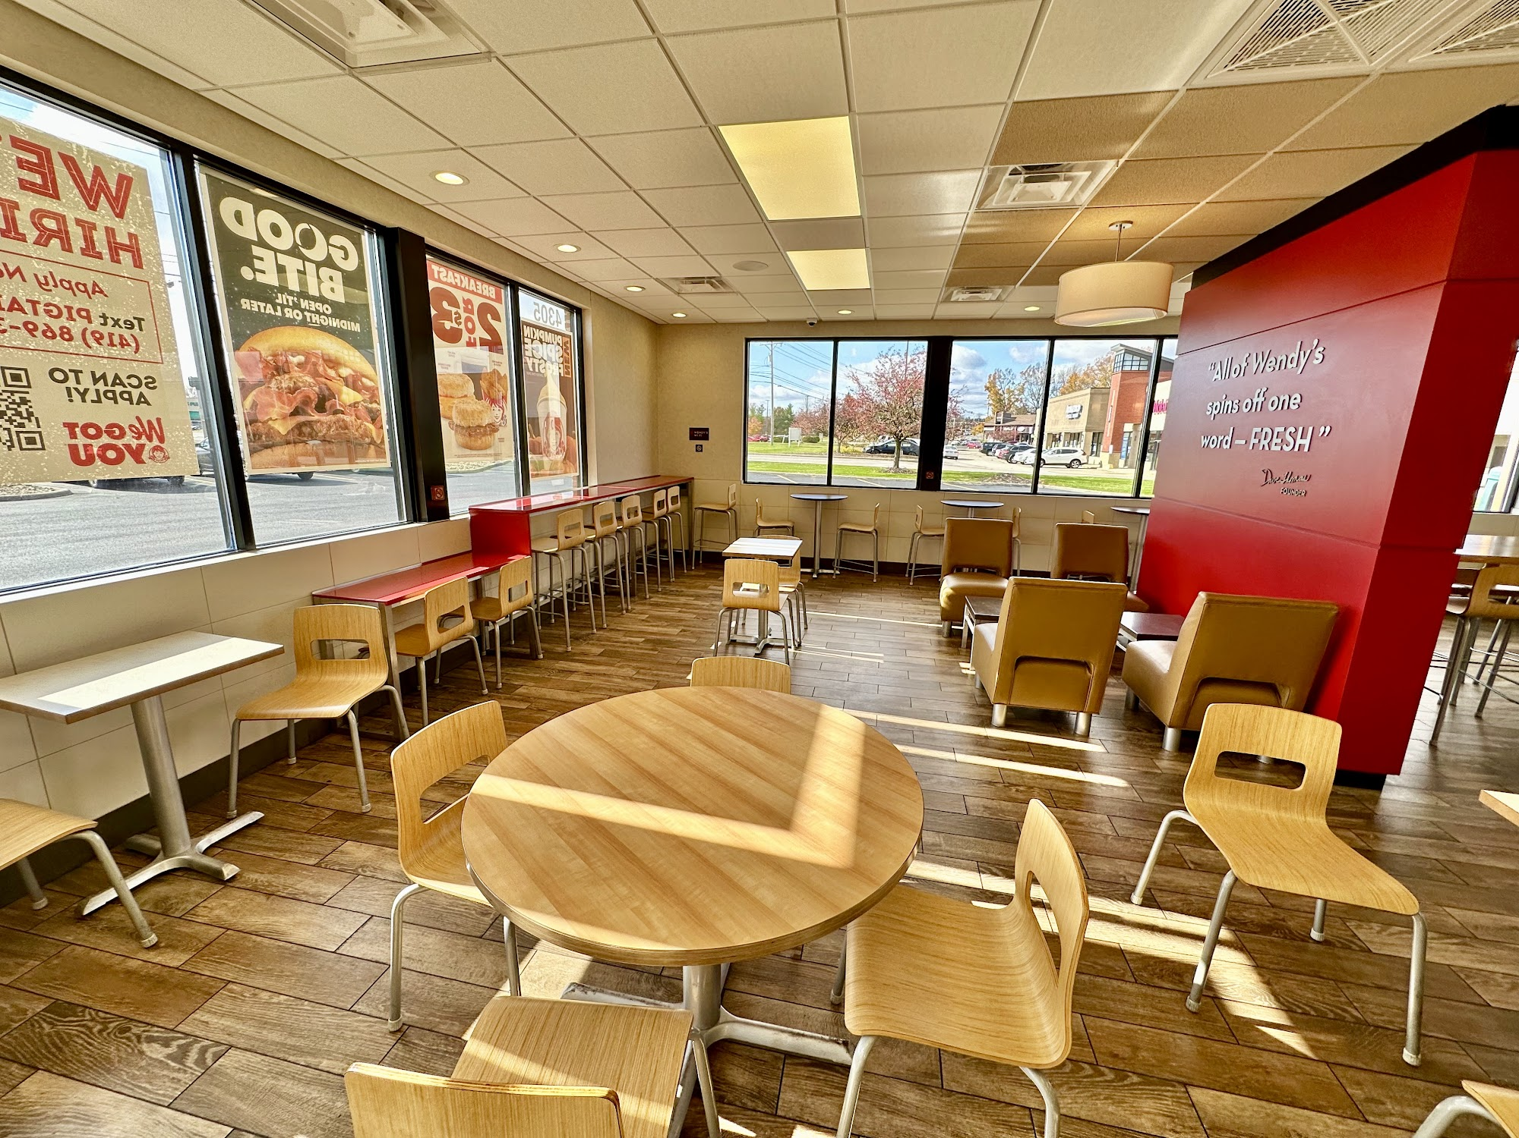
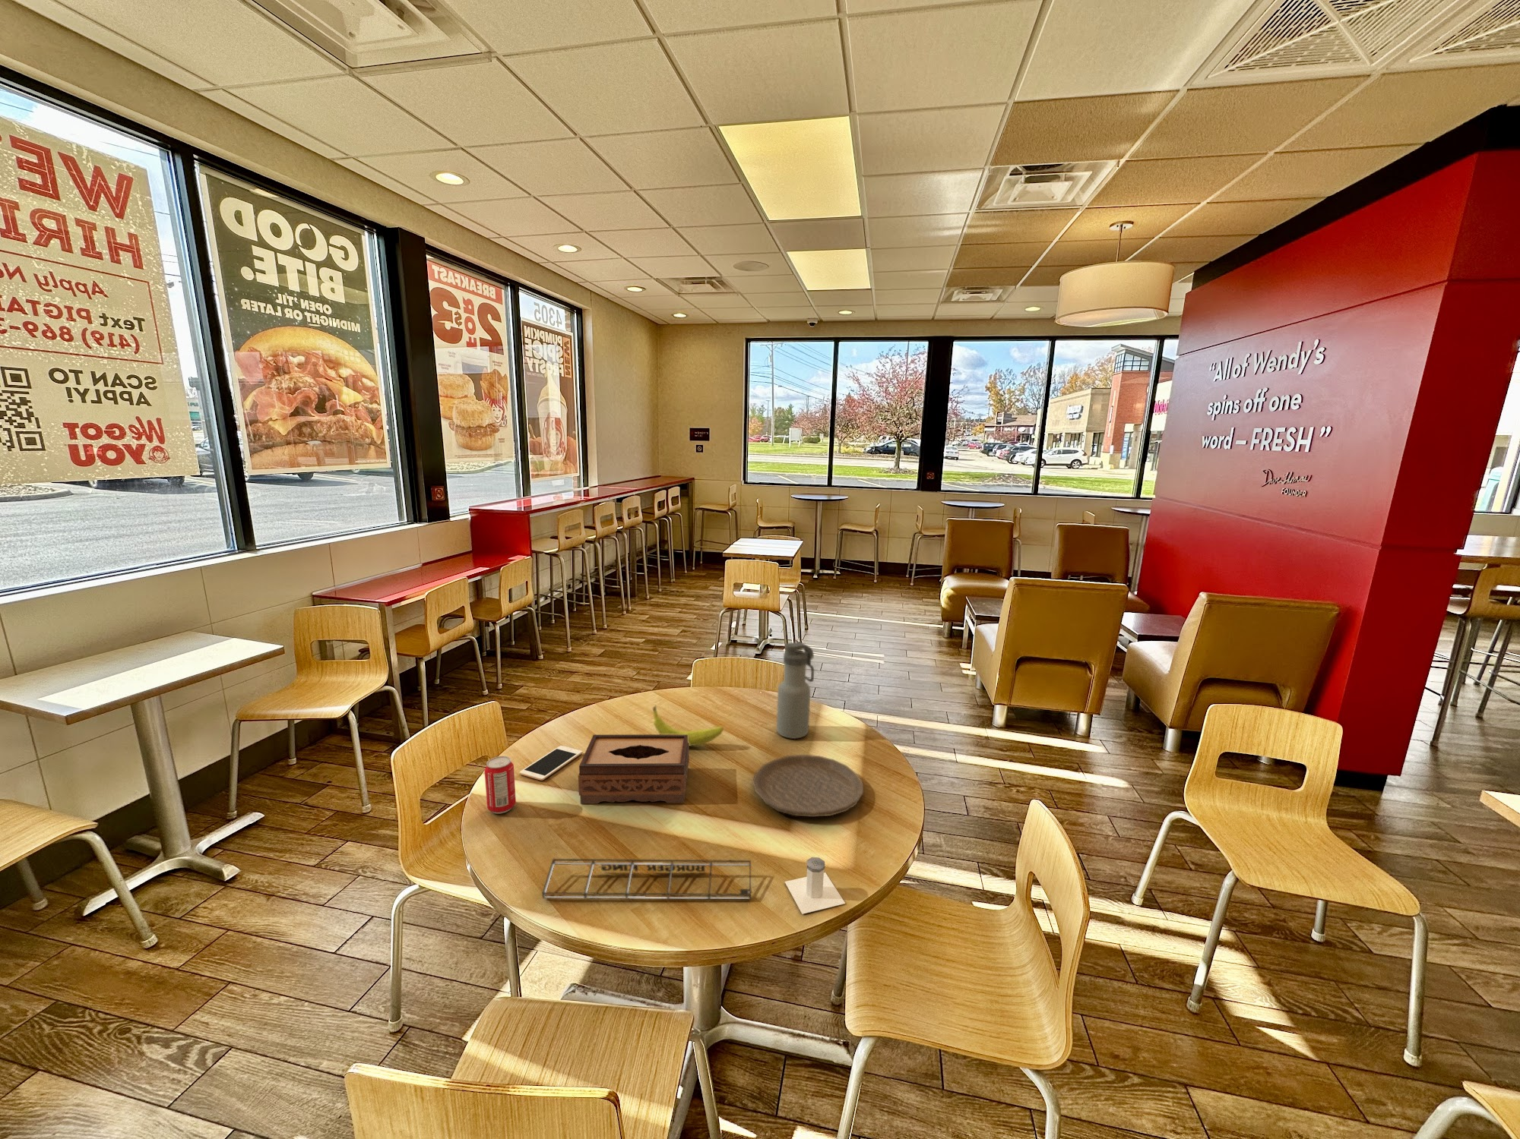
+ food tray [541,858,753,901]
+ fruit [652,706,724,747]
+ salt shaker [784,857,846,915]
+ water bottle [776,641,815,739]
+ beverage can [484,755,517,815]
+ tissue box [578,733,691,805]
+ plate [752,754,864,818]
+ cell phone [519,745,583,781]
